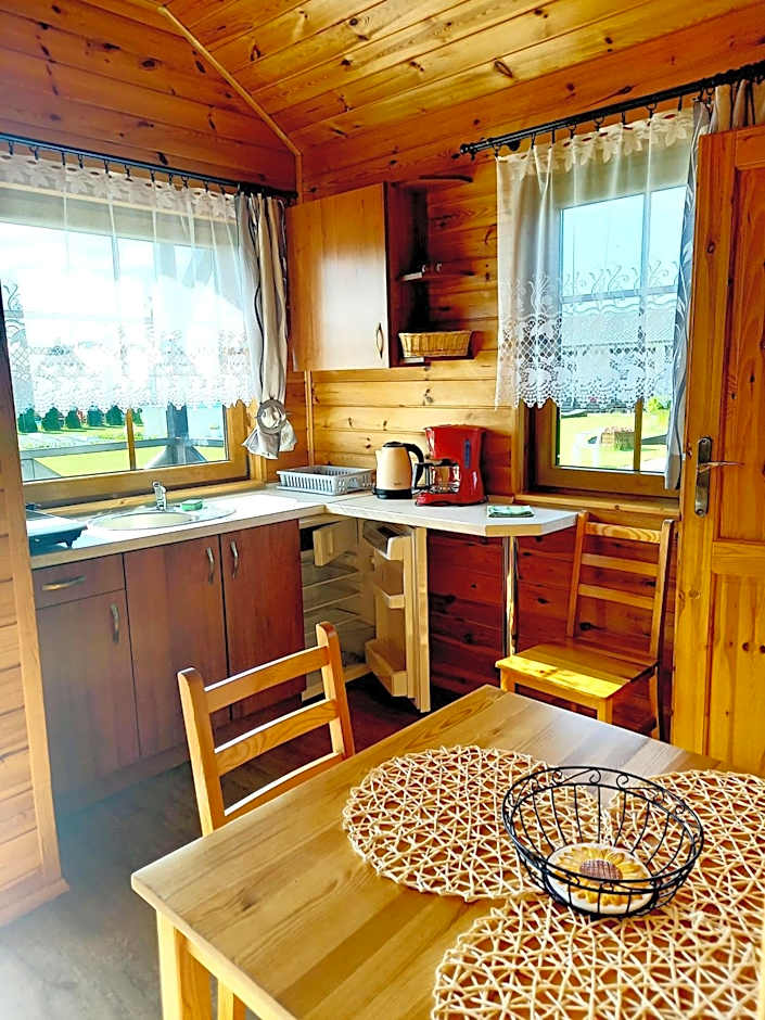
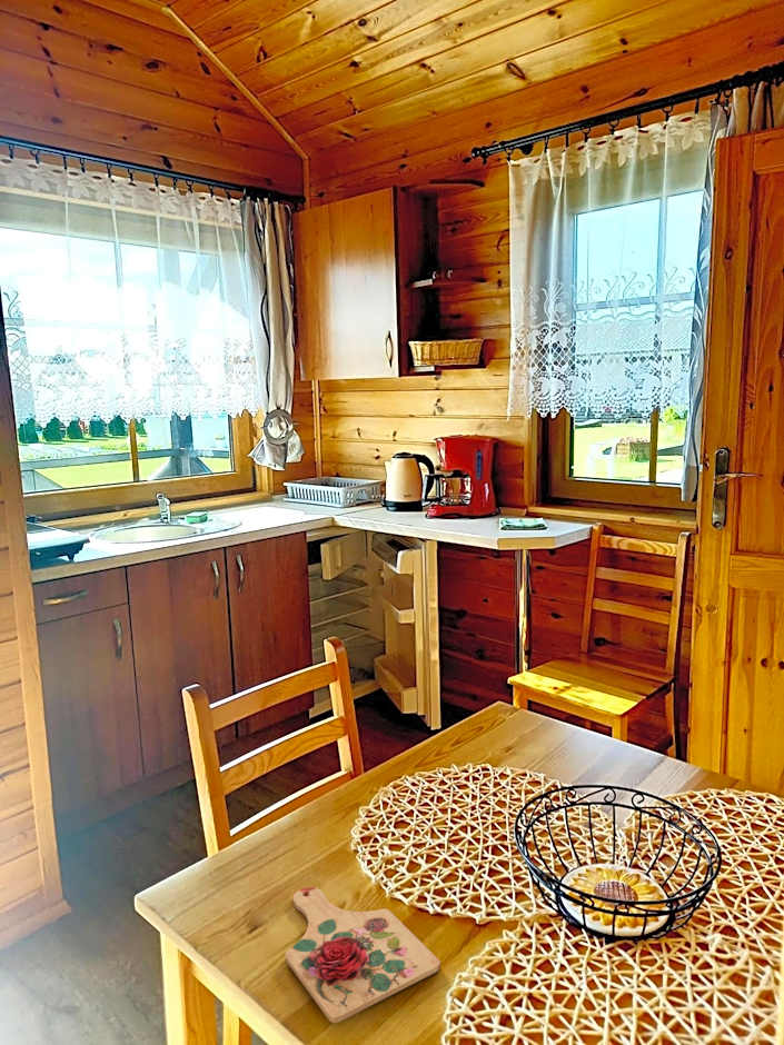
+ cutting board [285,886,441,1024]
